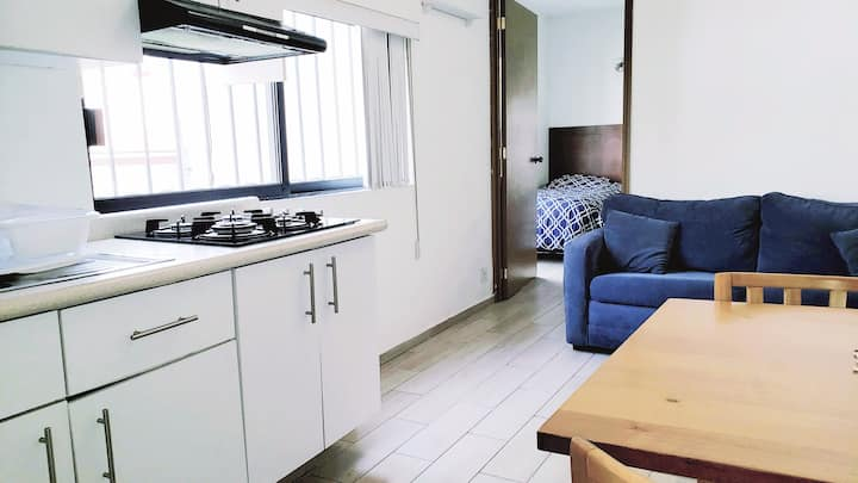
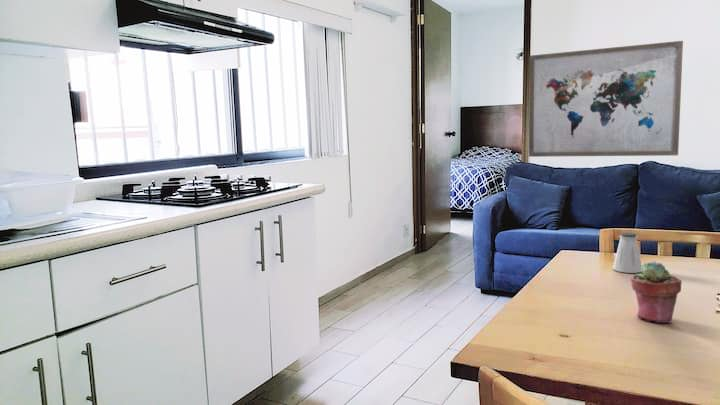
+ potted succulent [630,260,682,324]
+ wall art [528,40,684,158]
+ saltshaker [612,232,642,274]
